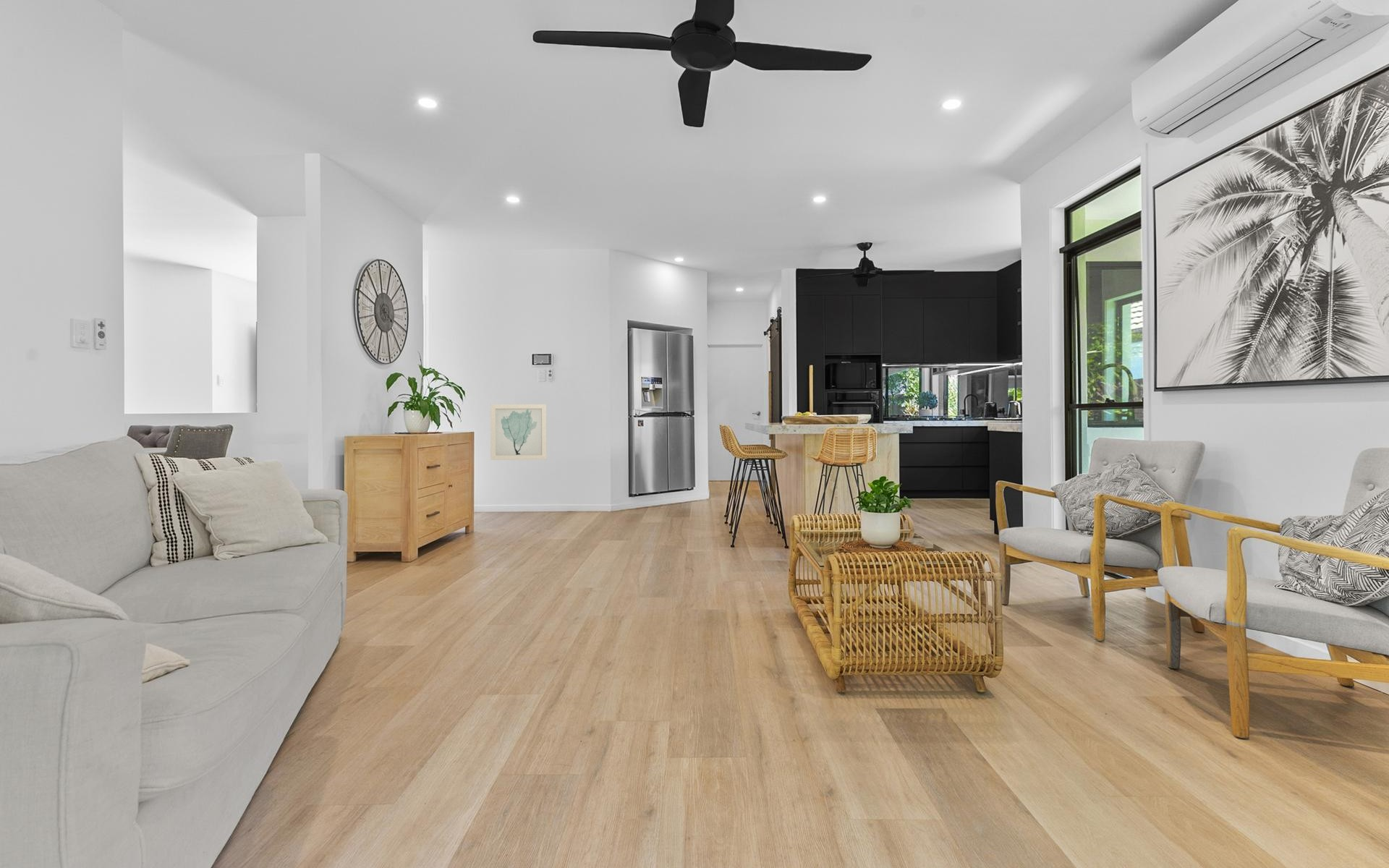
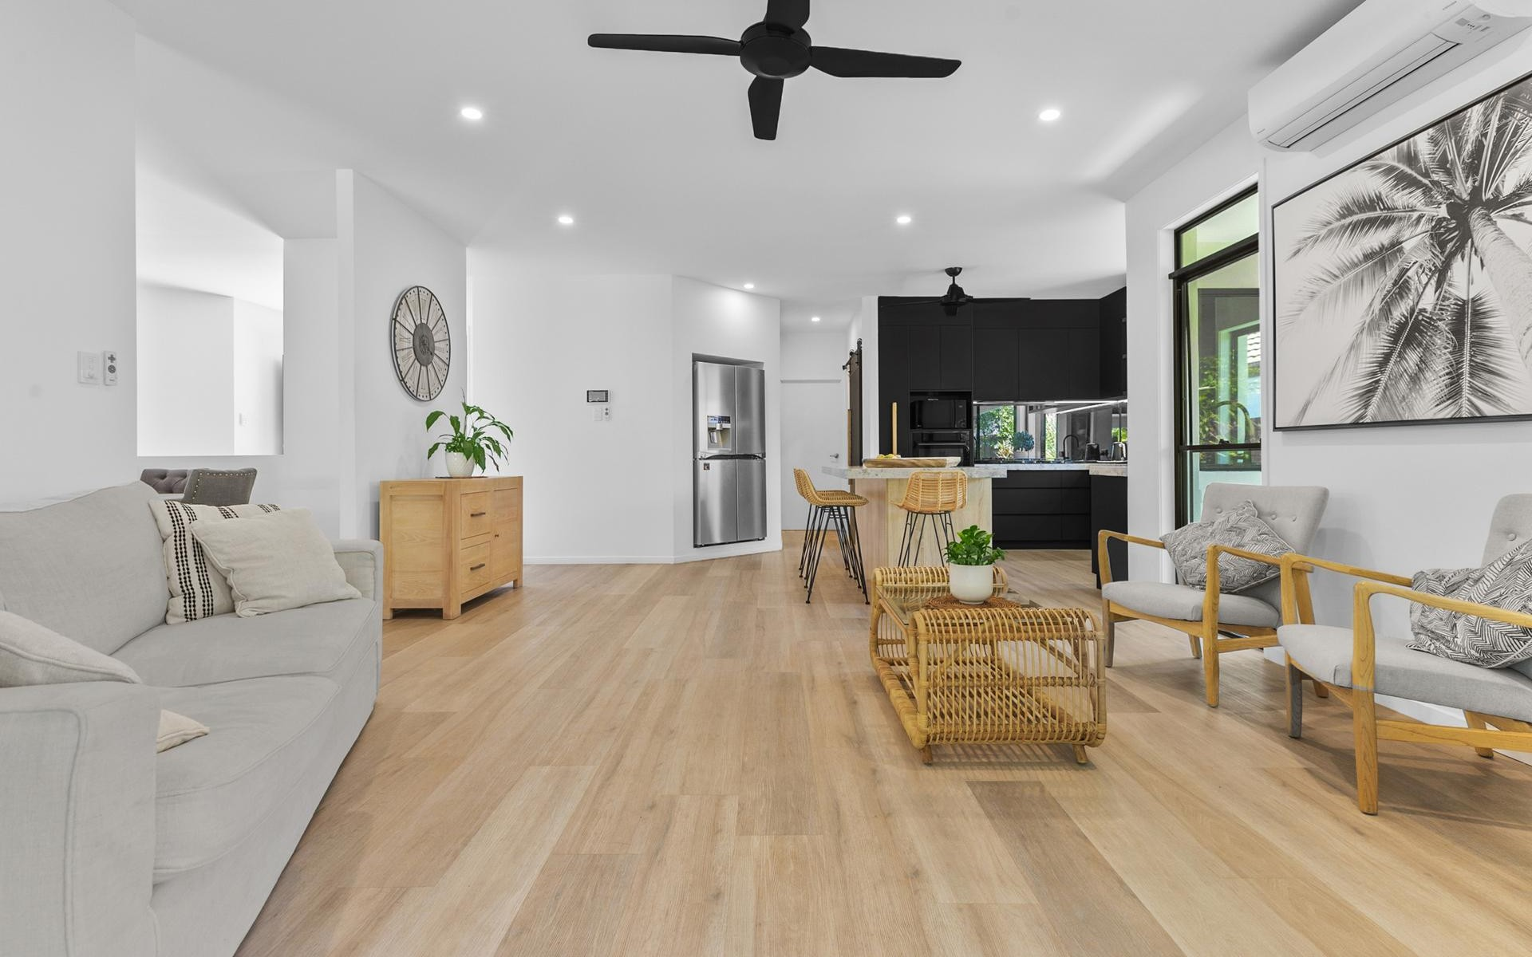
- wall art [490,404,547,461]
